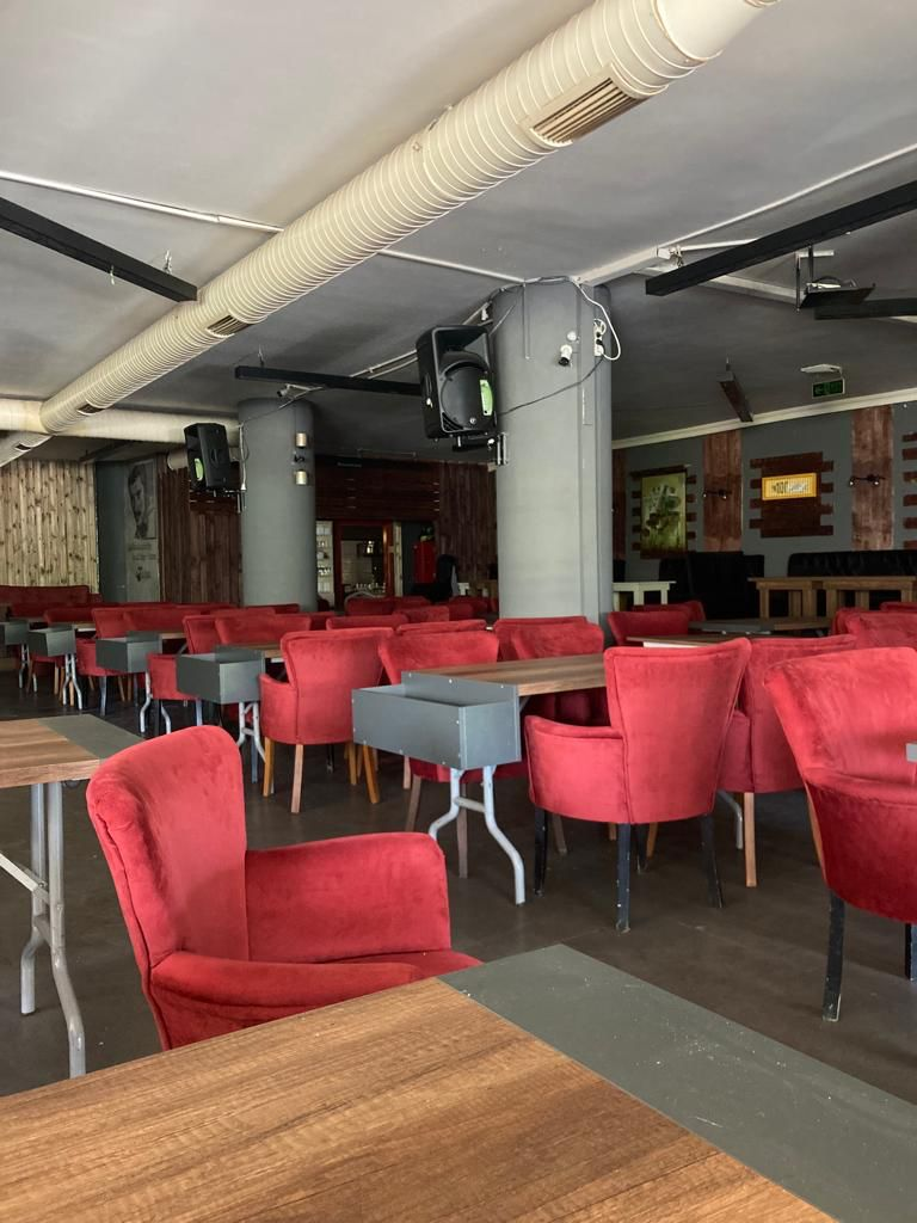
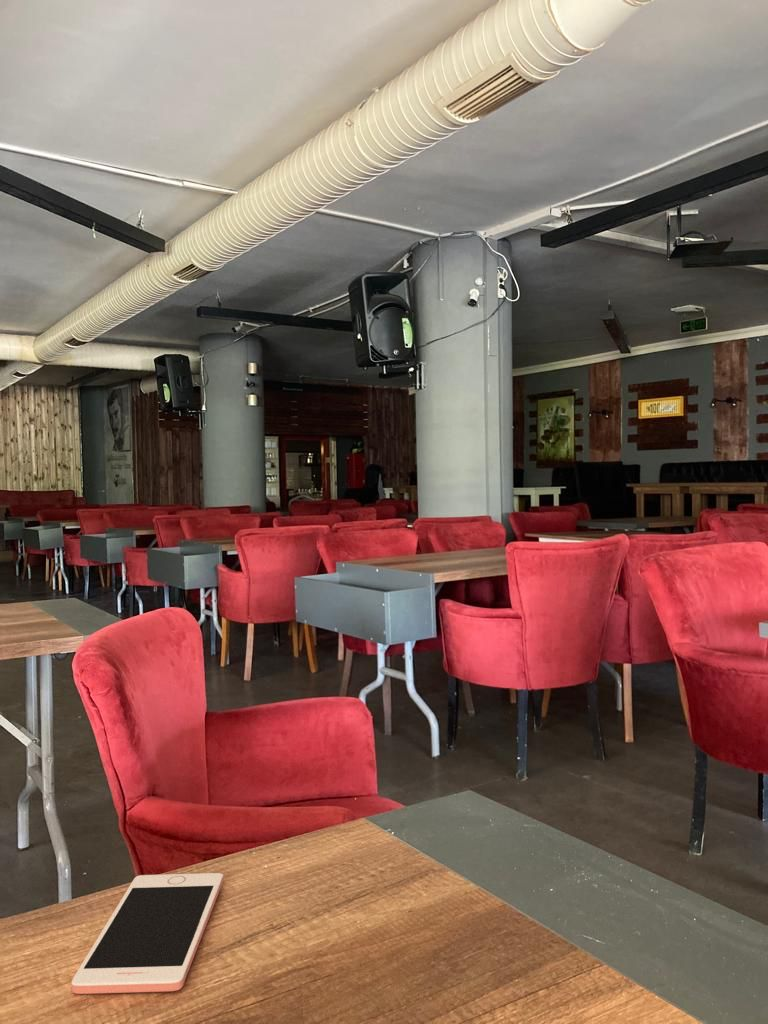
+ cell phone [70,872,224,995]
